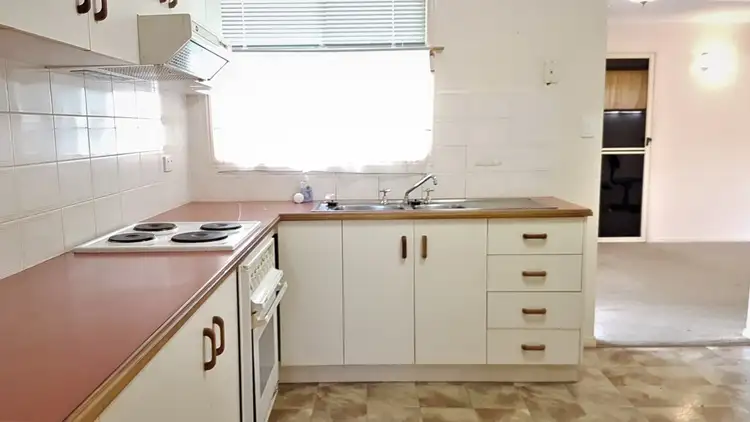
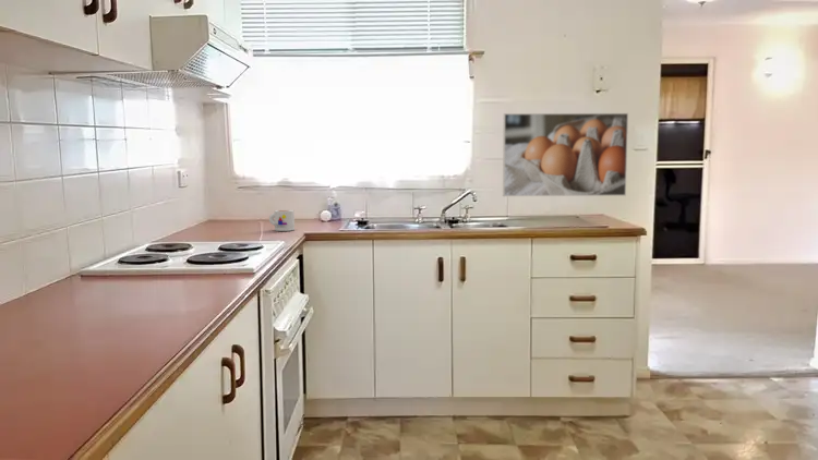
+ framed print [502,112,629,197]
+ mug [268,209,296,232]
